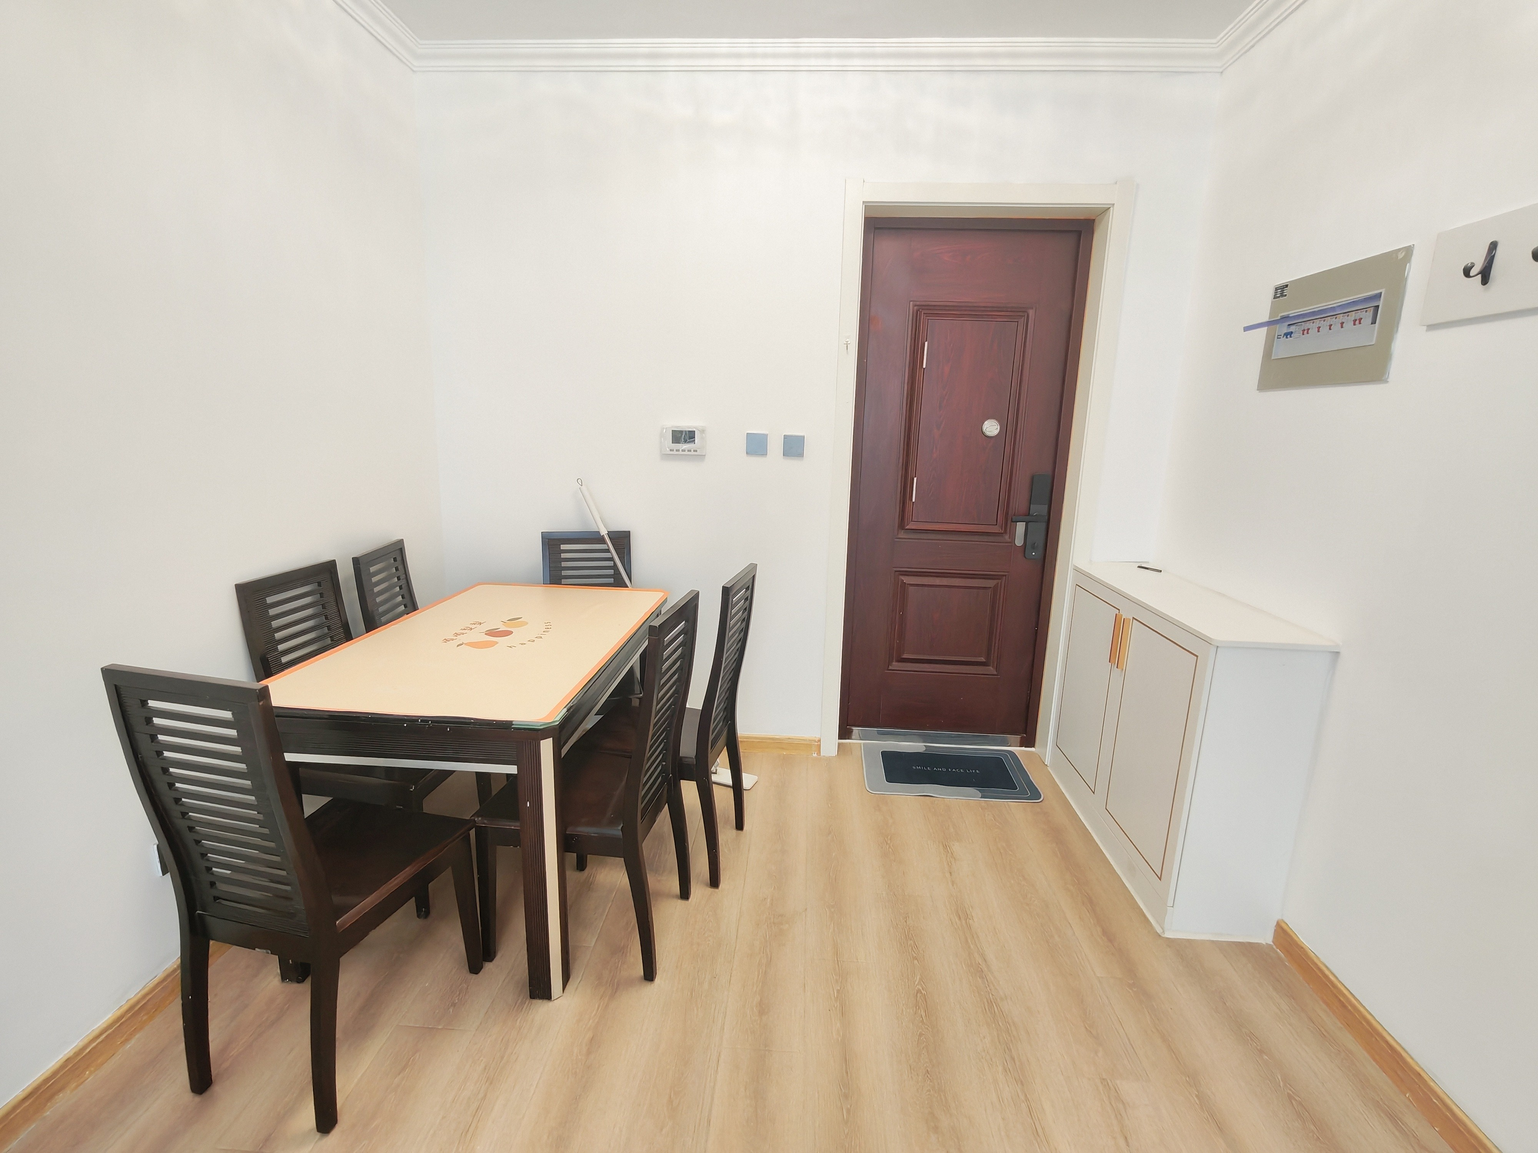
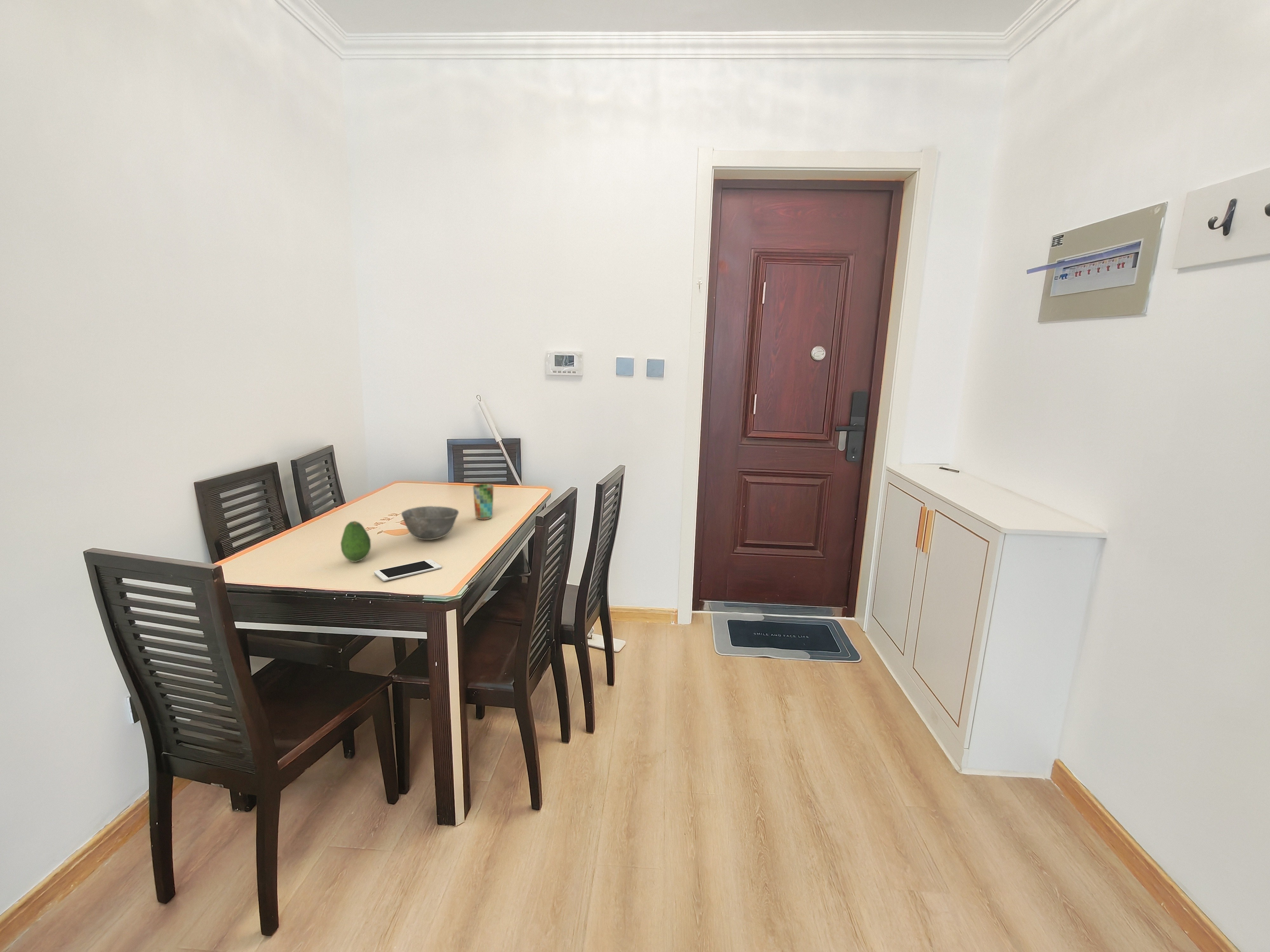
+ bowl [401,506,459,540]
+ fruit [340,521,371,562]
+ cup [473,484,494,520]
+ cell phone [374,559,442,581]
